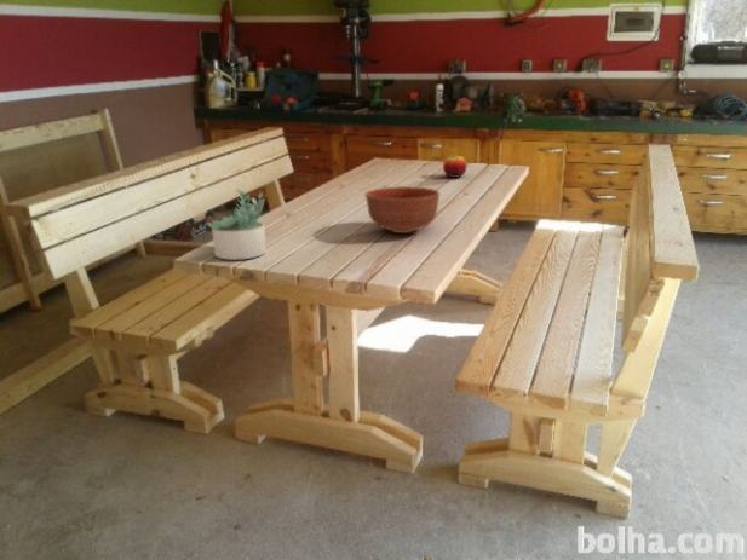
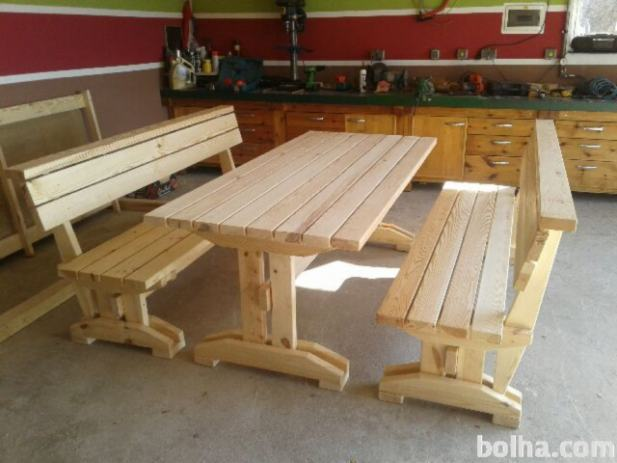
- fruit [442,152,467,179]
- bowl [364,185,441,235]
- succulent plant [205,187,268,261]
